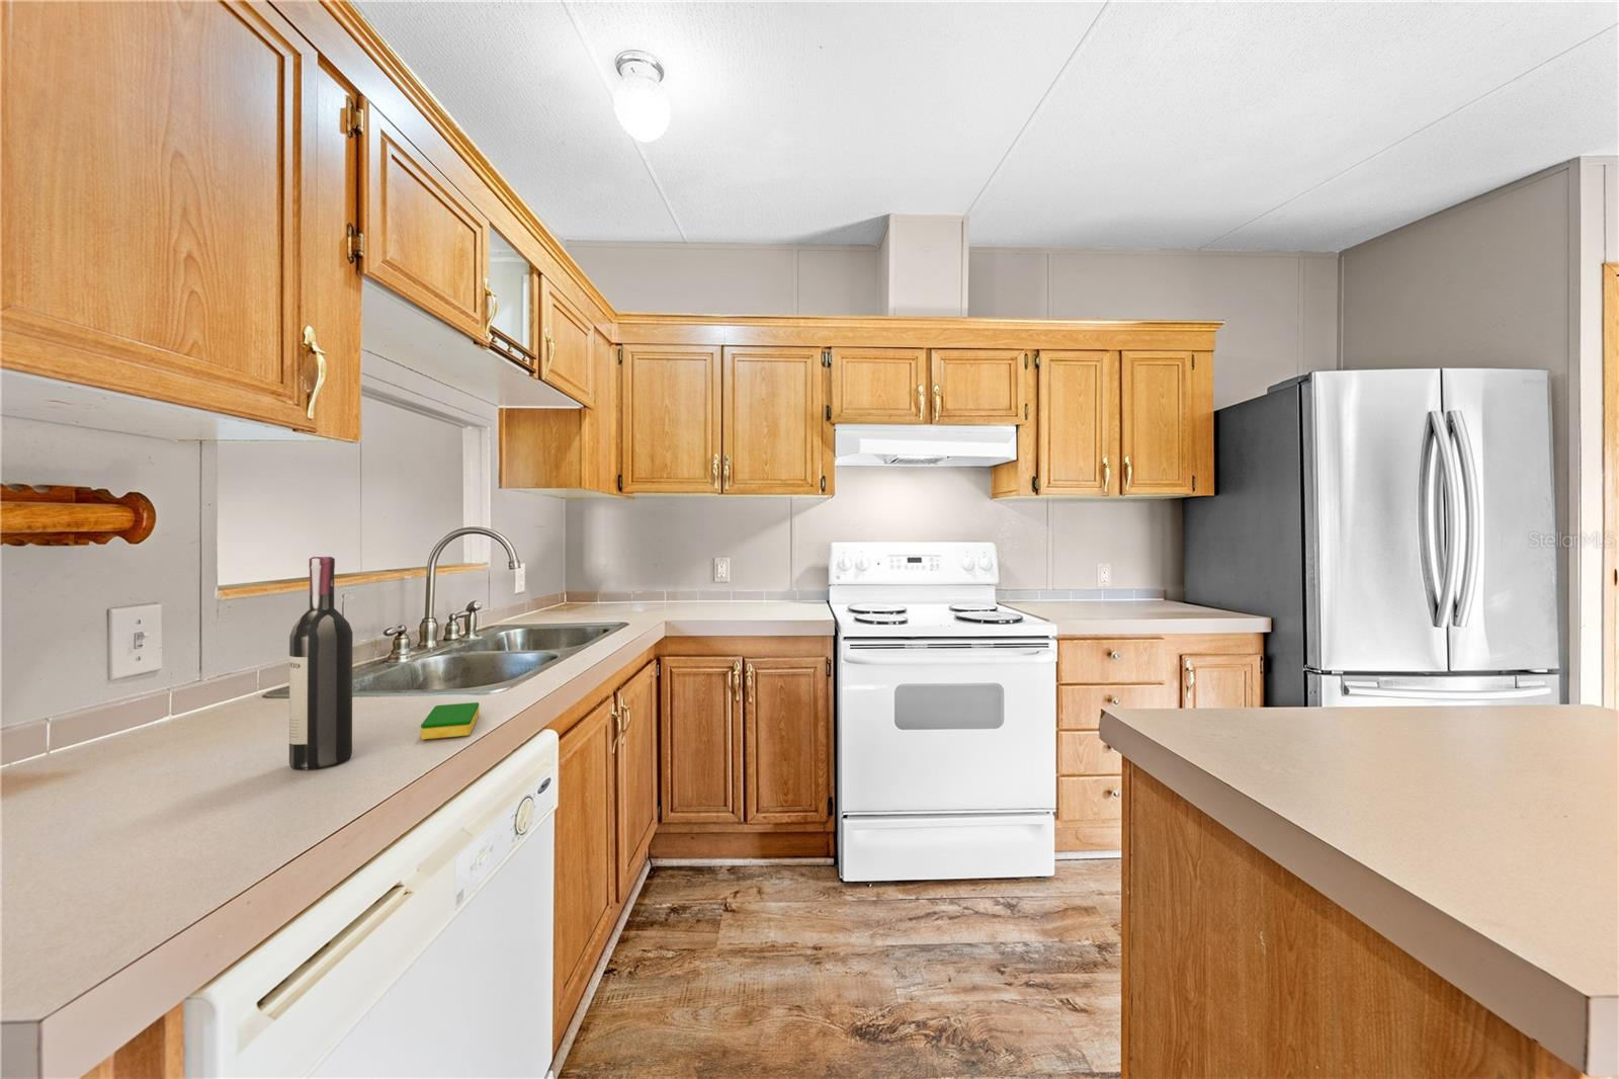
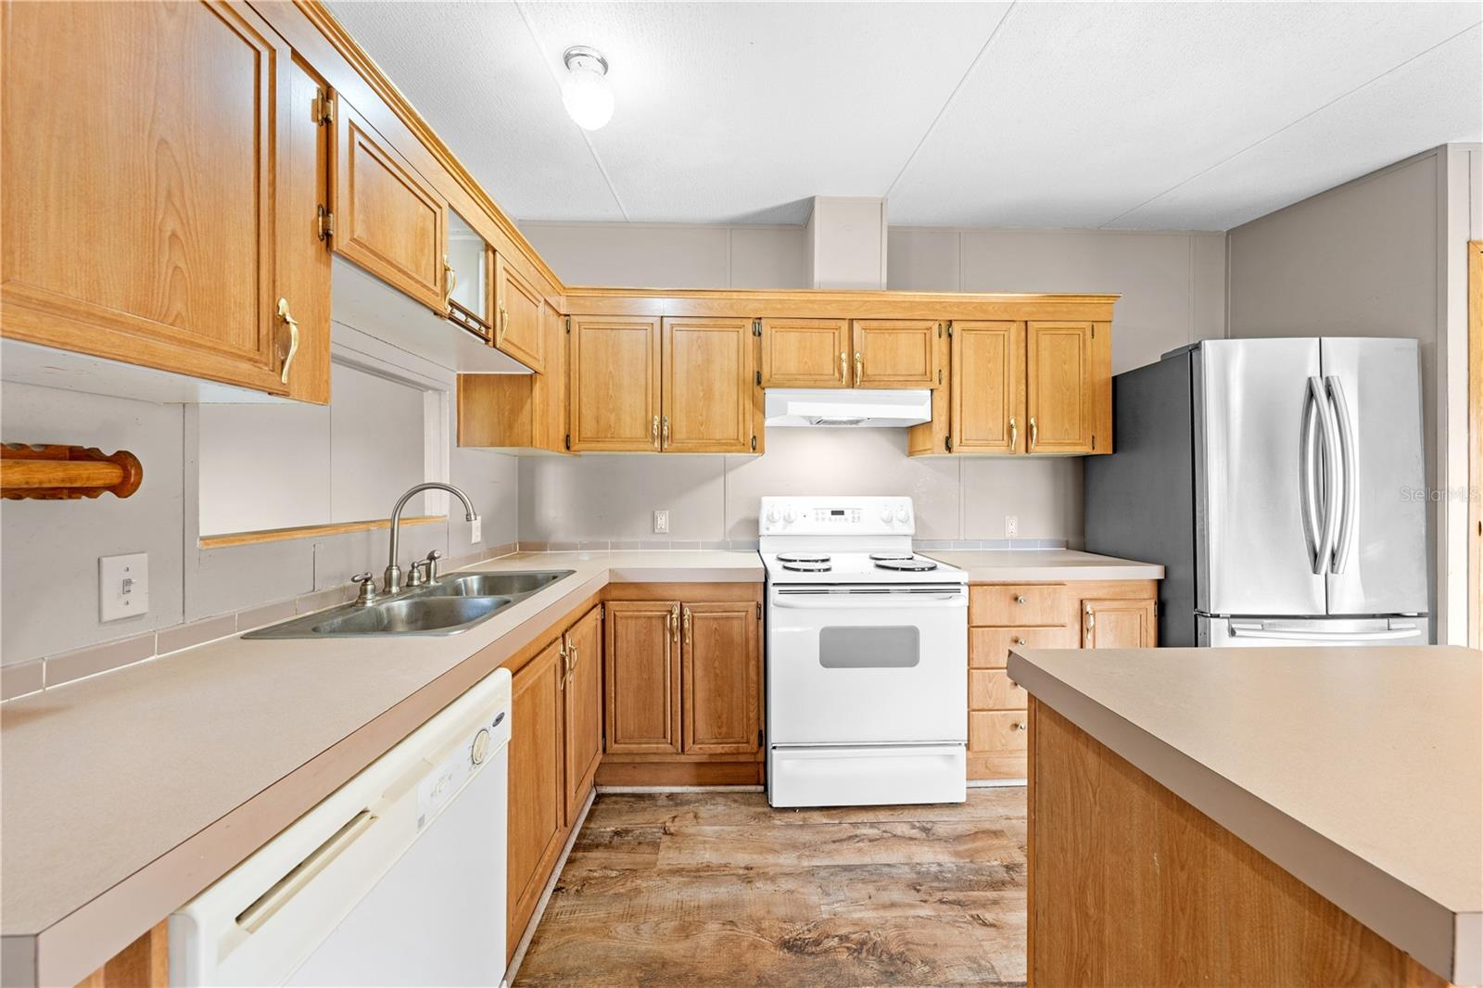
- wine bottle [289,555,353,771]
- dish sponge [420,701,479,741]
